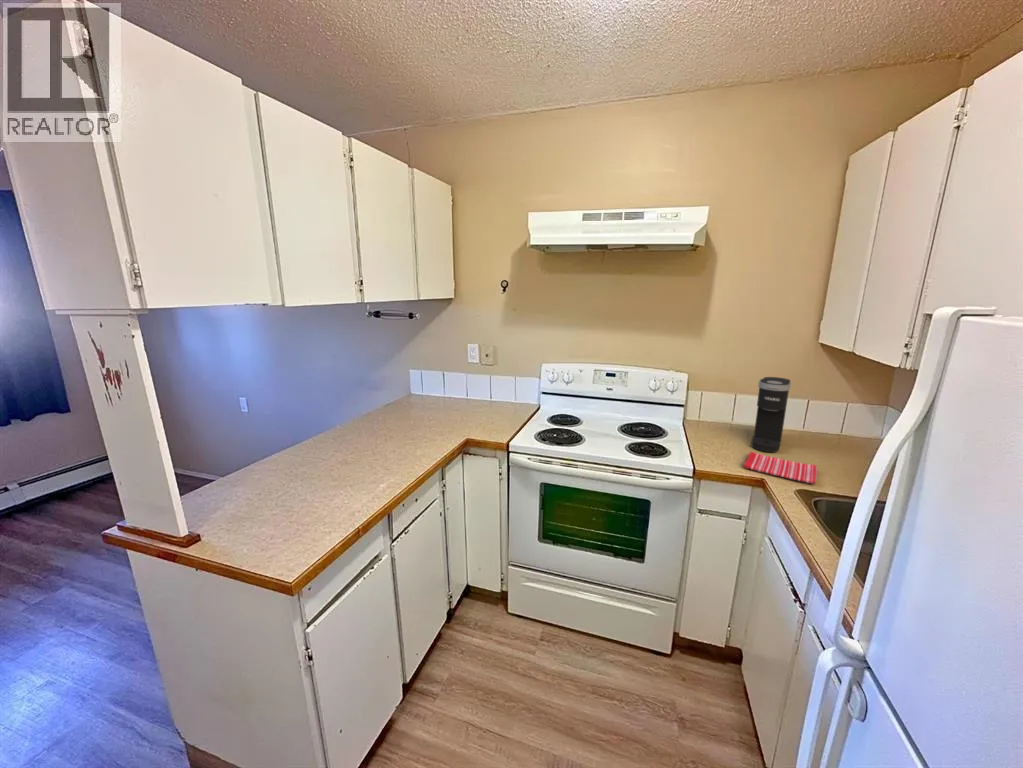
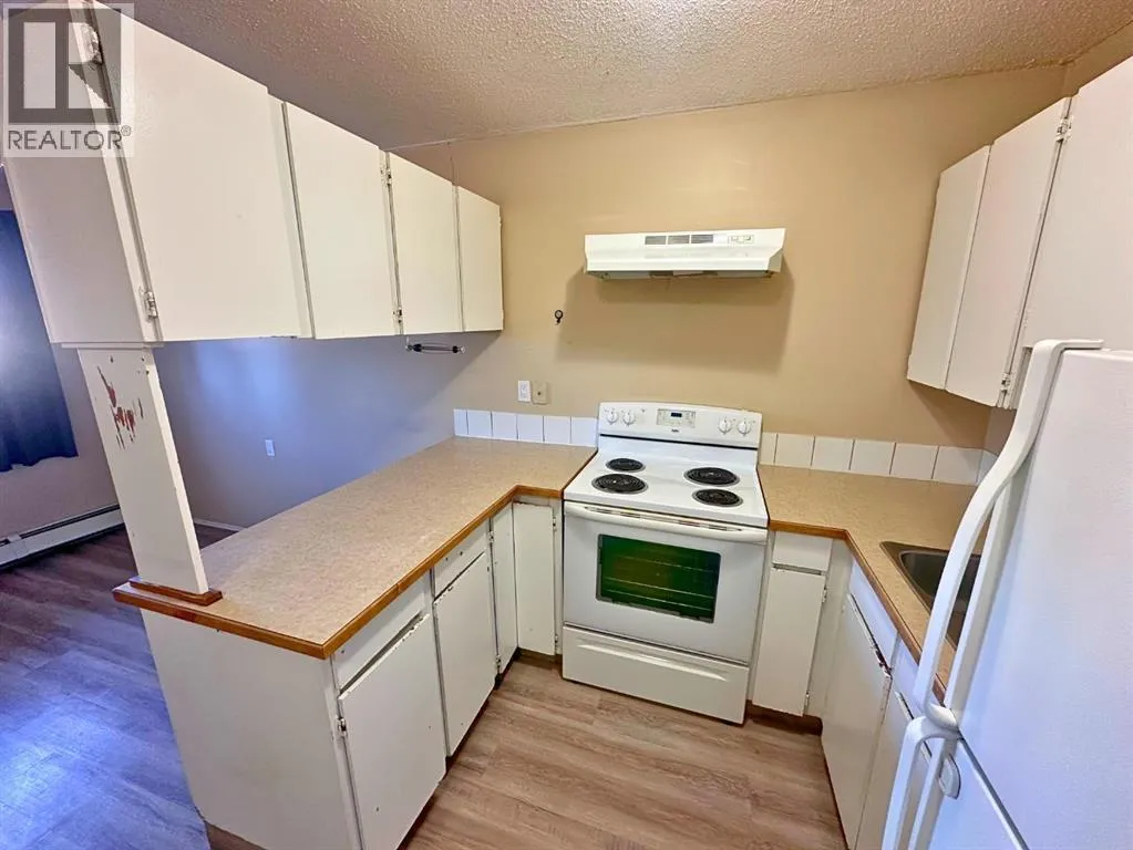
- dish towel [743,450,819,485]
- coffee maker [750,376,792,453]
